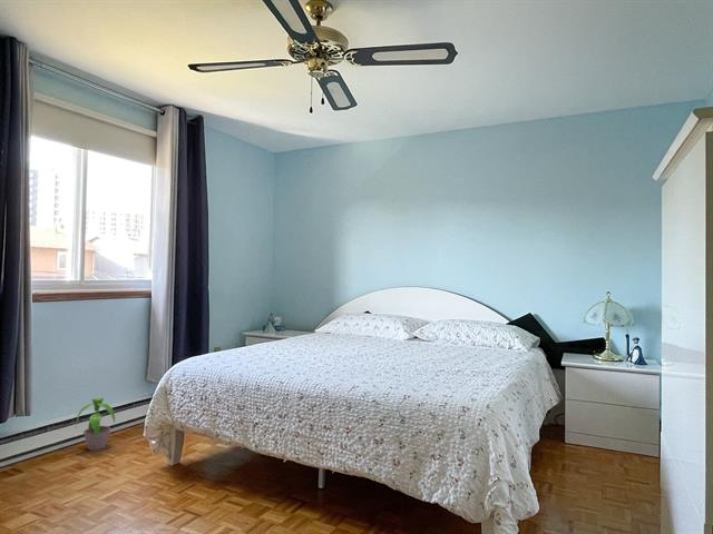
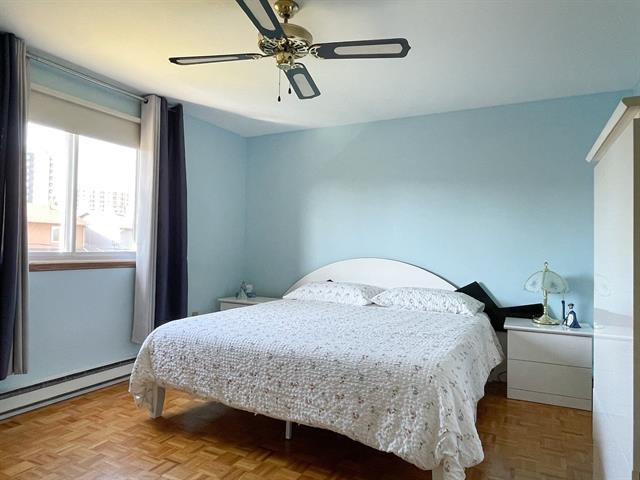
- potted plant [75,397,116,452]
